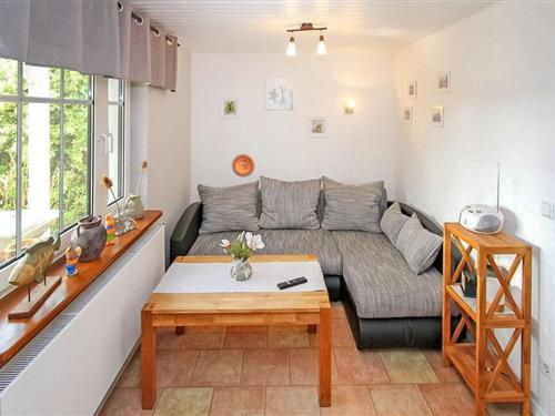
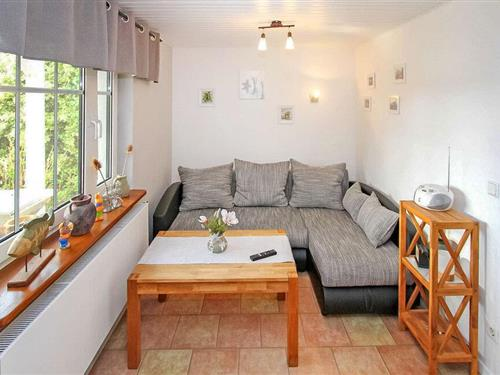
- decorative plate [231,153,255,177]
